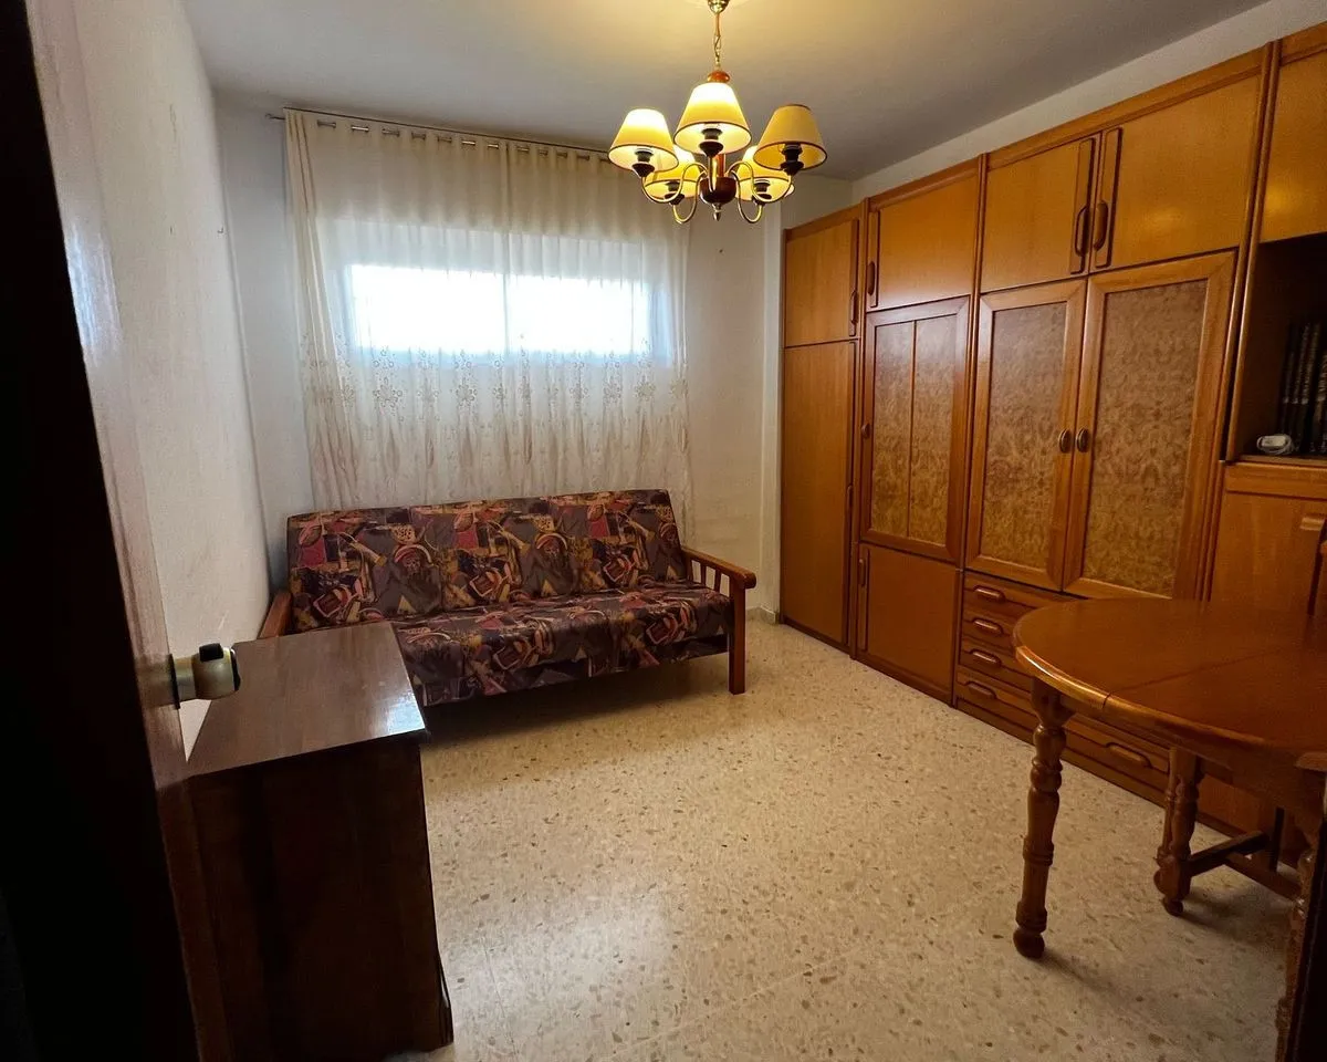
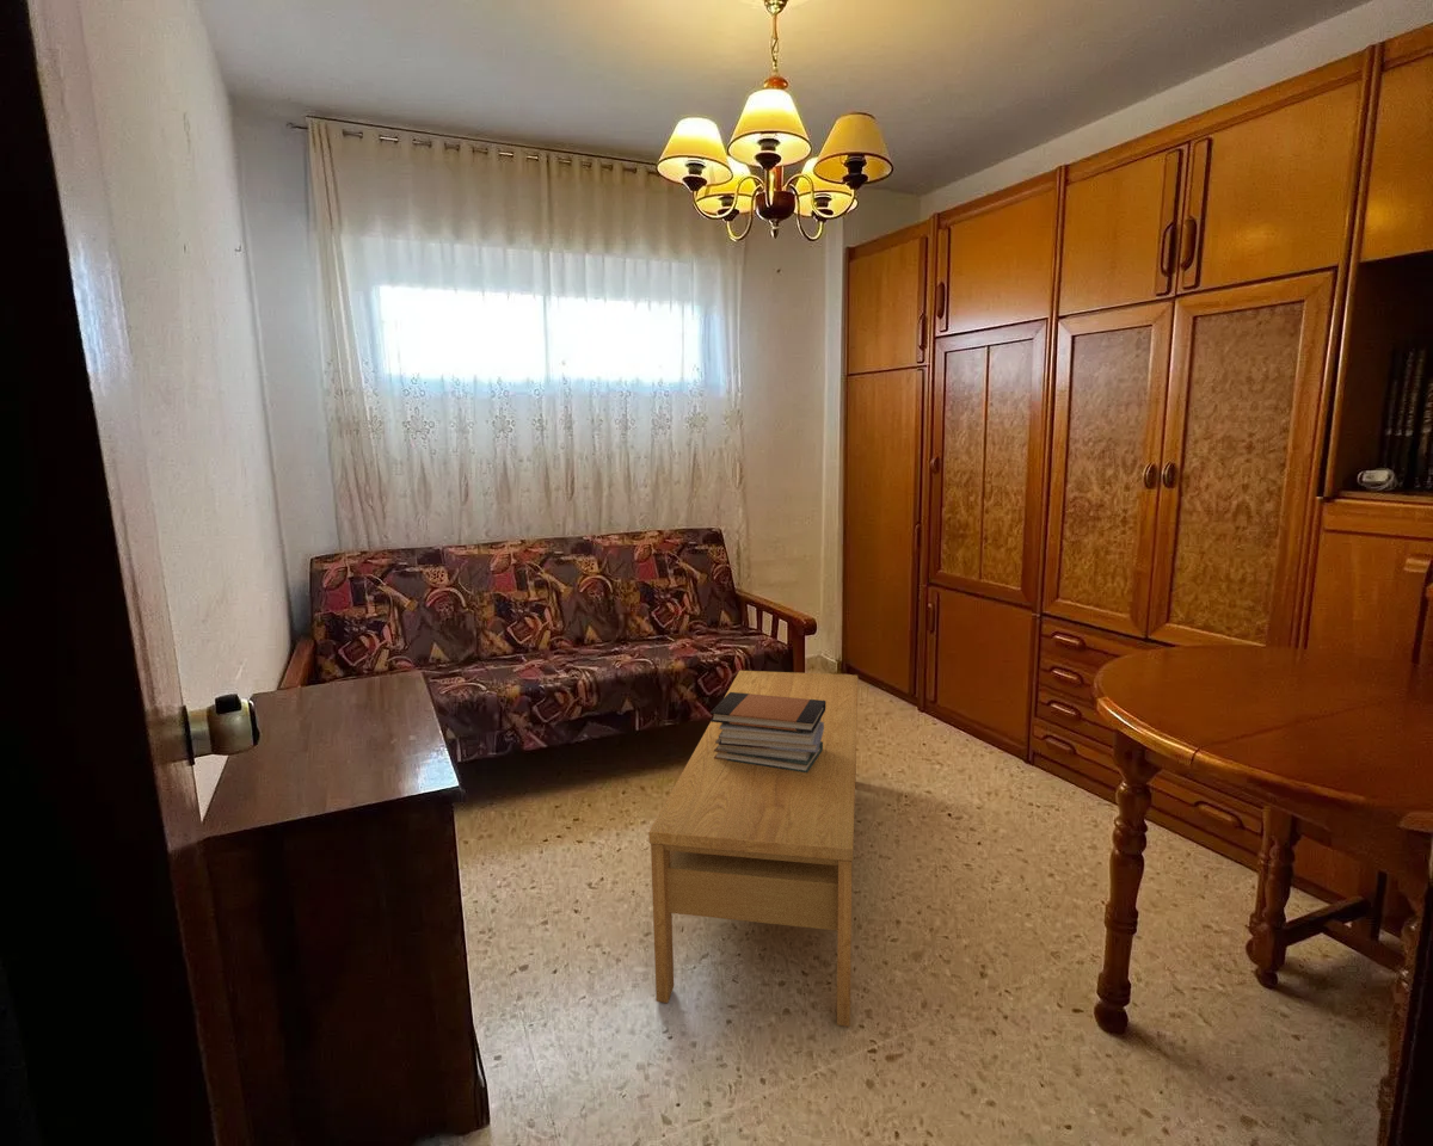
+ coffee table [647,670,859,1028]
+ book stack [709,692,825,772]
